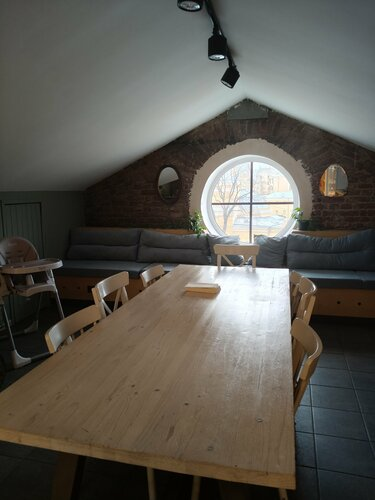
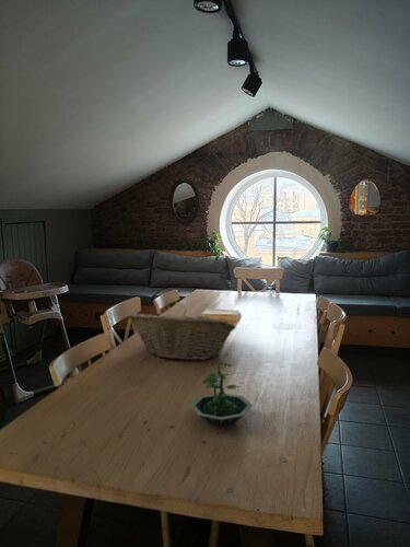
+ fruit basket [127,310,236,361]
+ terrarium [189,361,254,428]
